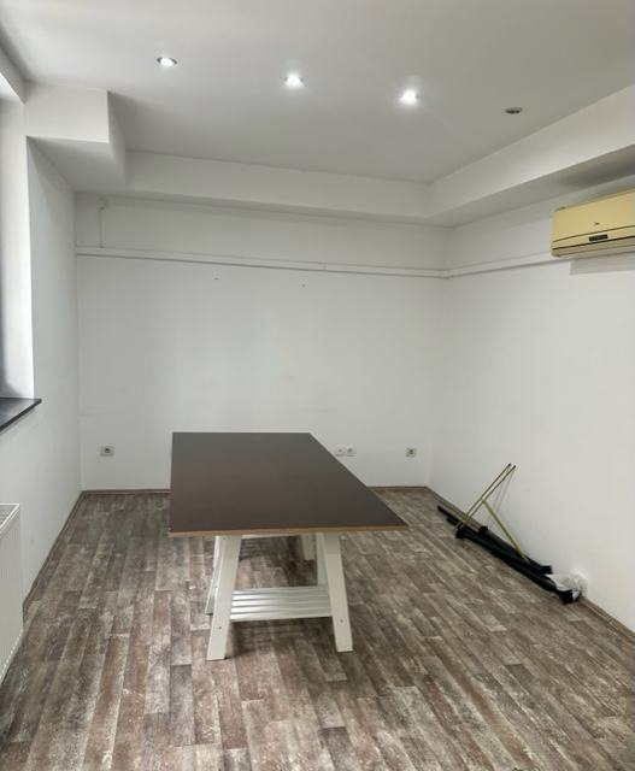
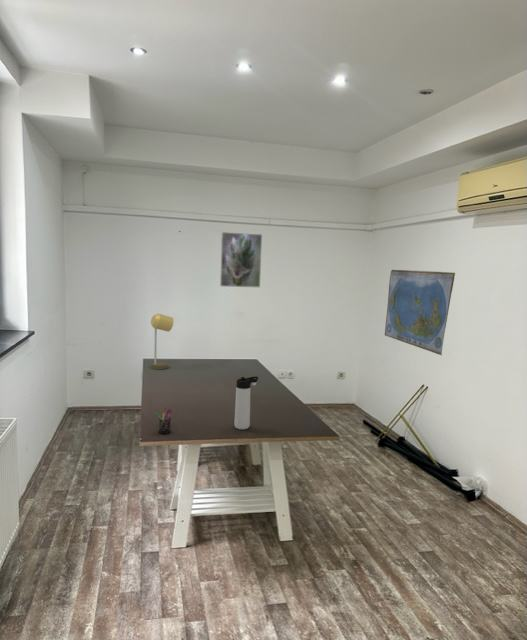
+ pen holder [155,406,173,435]
+ world map [384,269,456,356]
+ thermos bottle [234,375,259,430]
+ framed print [219,231,263,289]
+ desk lamp [150,313,175,370]
